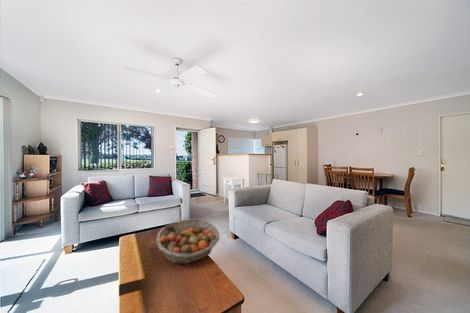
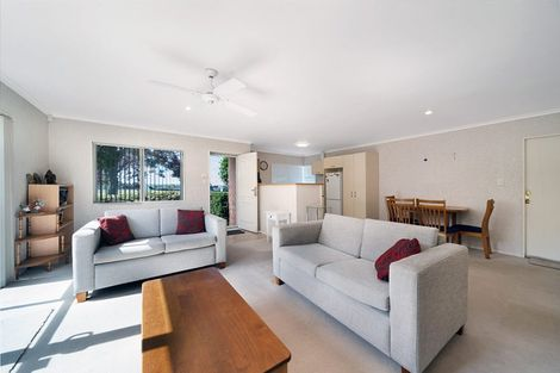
- fruit basket [156,218,220,265]
